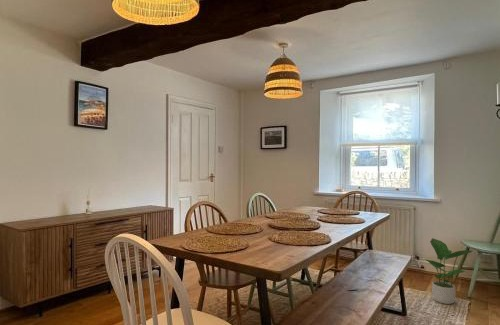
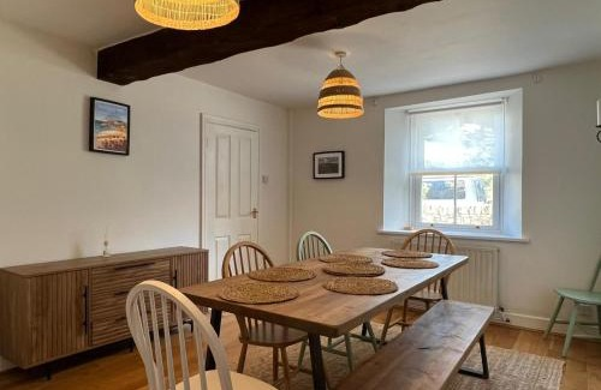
- potted plant [425,237,474,305]
